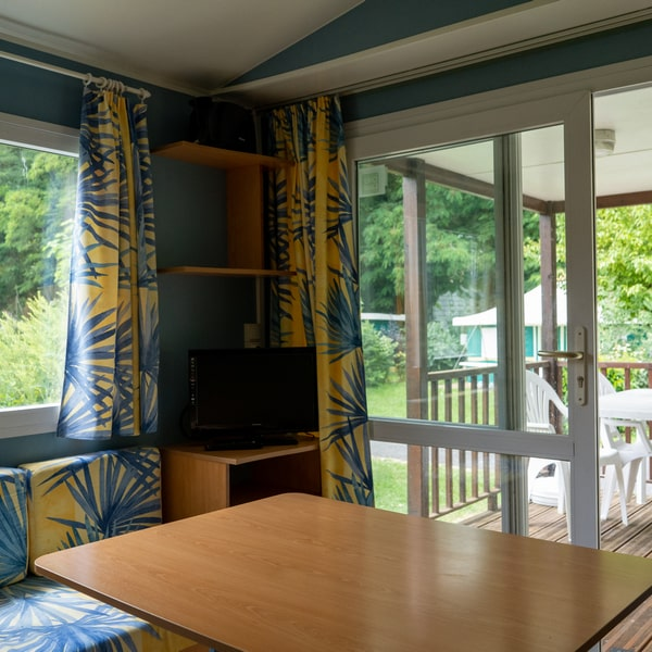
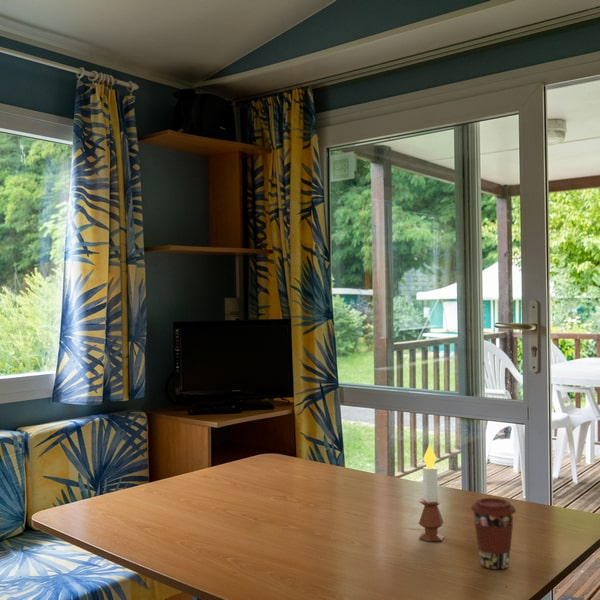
+ coffee cup [470,497,517,570]
+ candle [417,443,445,542]
